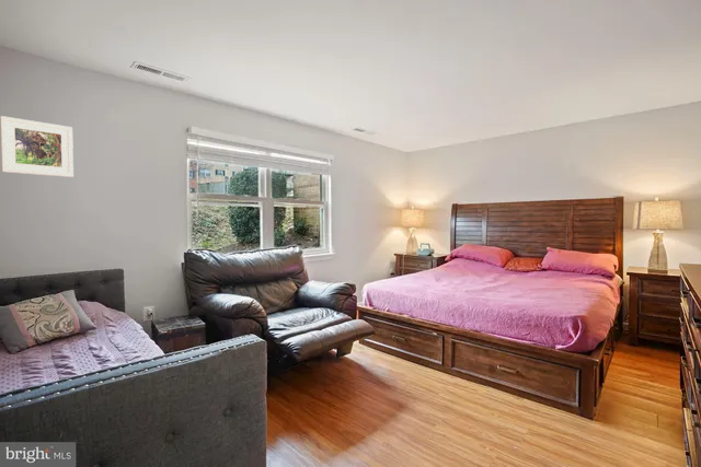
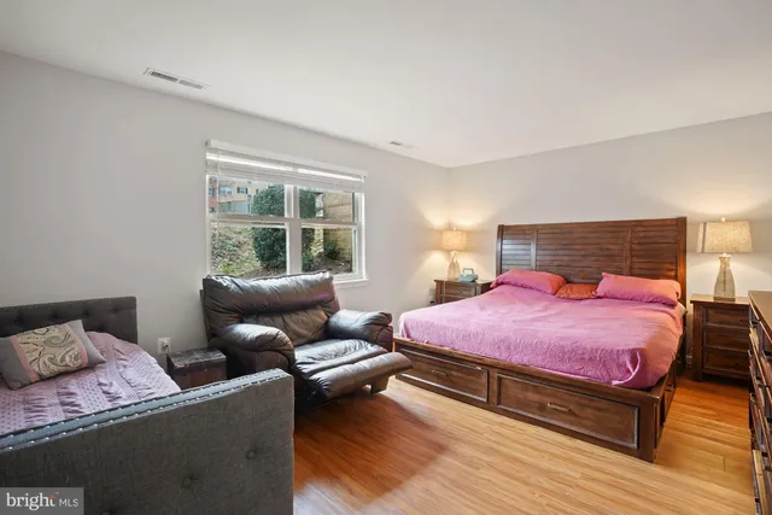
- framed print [0,115,74,178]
